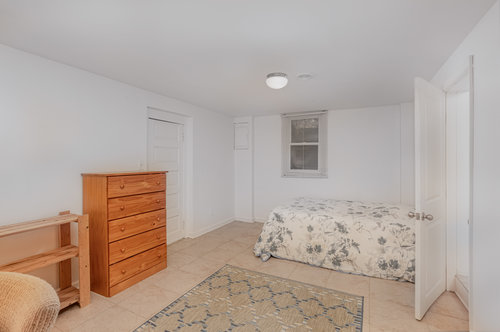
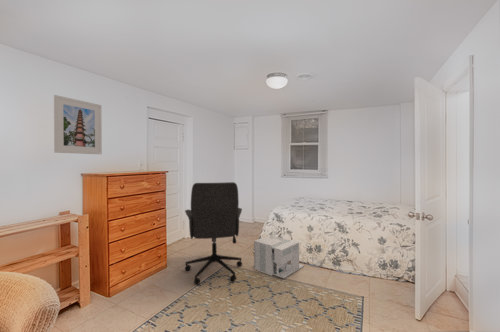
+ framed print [53,94,103,155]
+ office chair [184,181,243,285]
+ architectural model [253,235,305,279]
